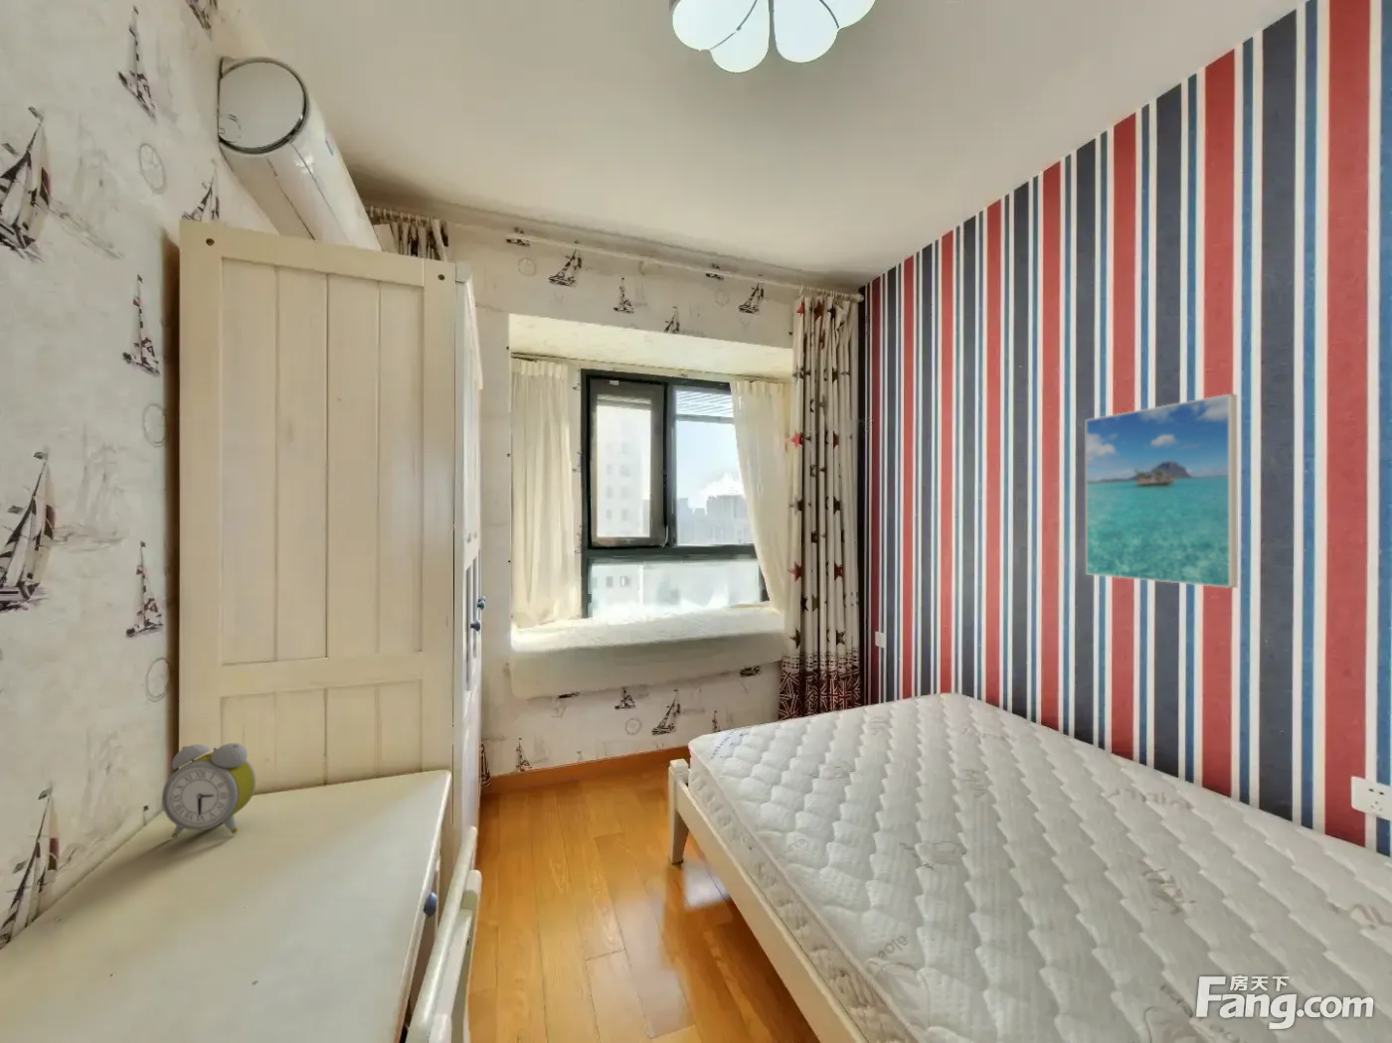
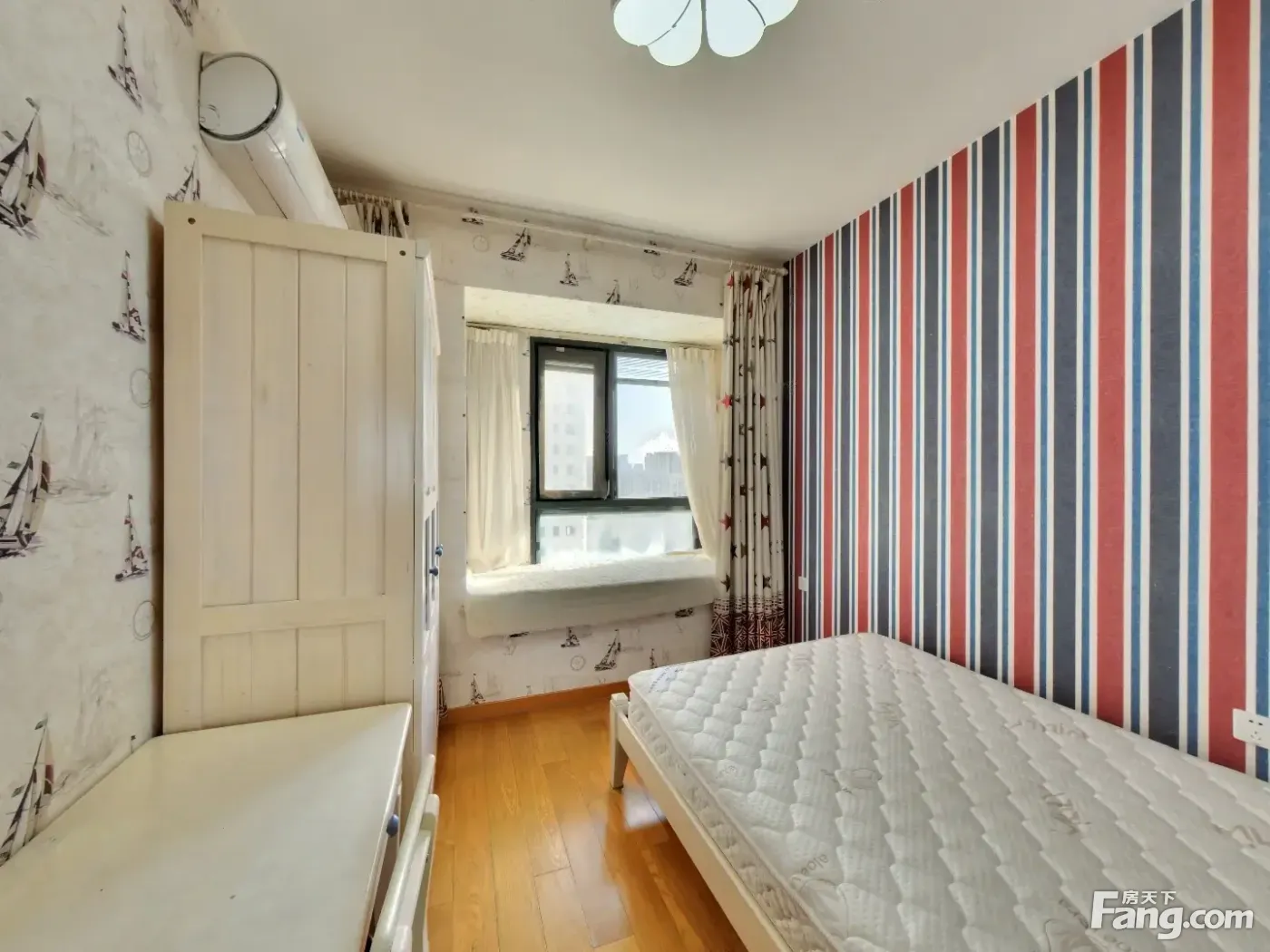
- alarm clock [161,742,258,838]
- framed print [1085,392,1239,589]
